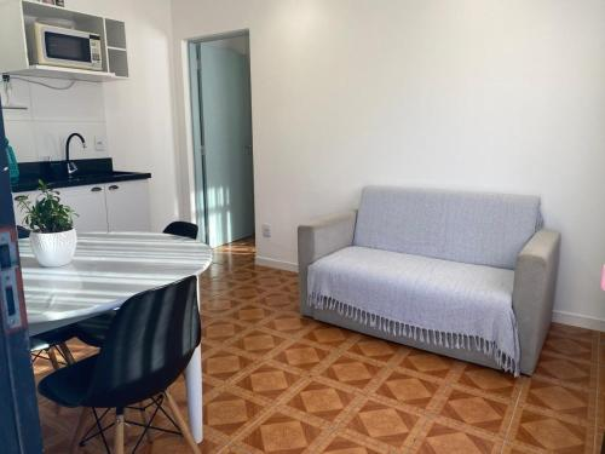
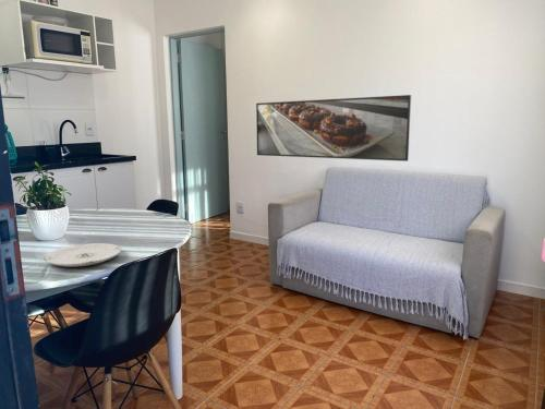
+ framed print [255,94,412,163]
+ plate [43,242,122,268]
